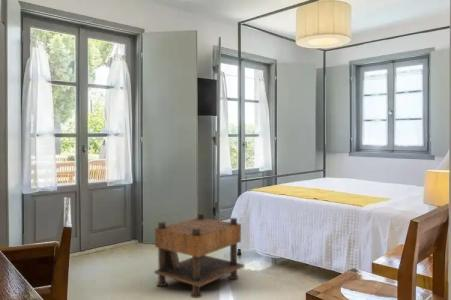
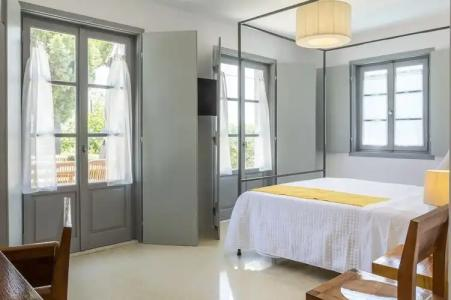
- nightstand [153,212,245,299]
